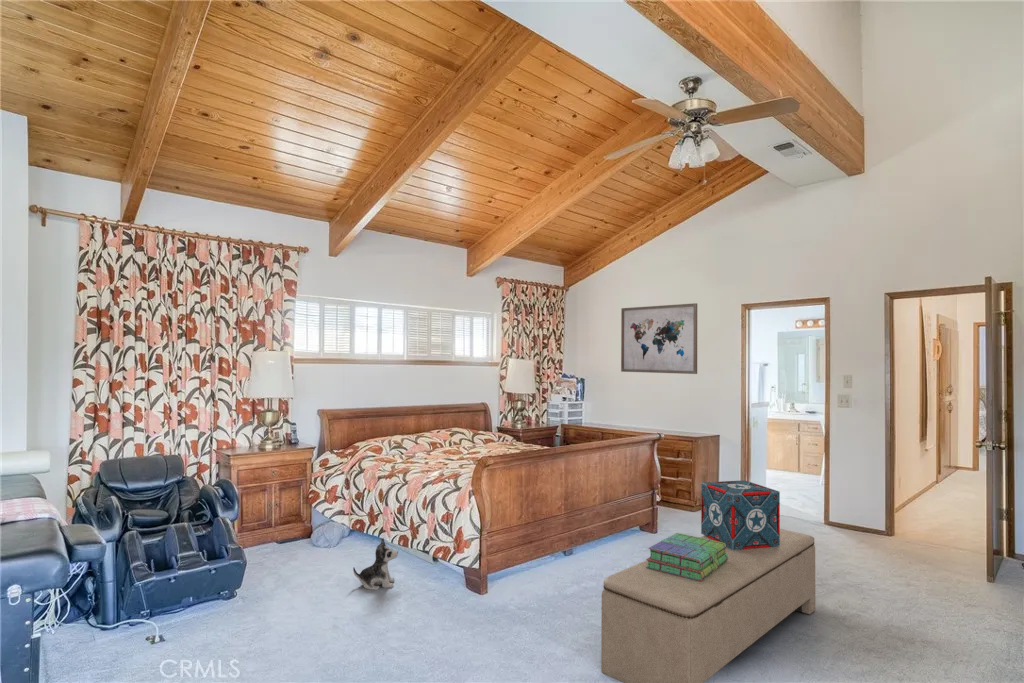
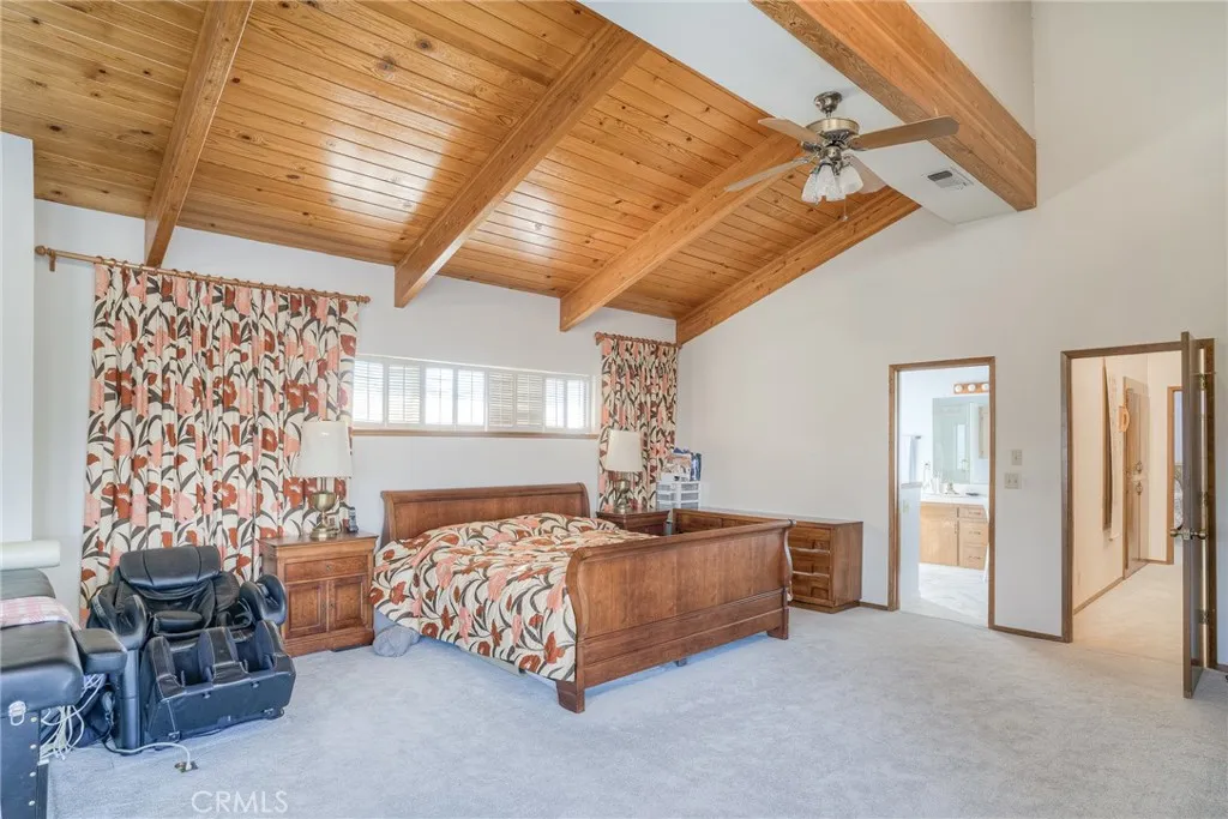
- plush toy [352,537,399,591]
- wall art [620,302,698,375]
- bench [600,528,816,683]
- decorative box [700,479,781,550]
- stack of books [645,532,728,581]
